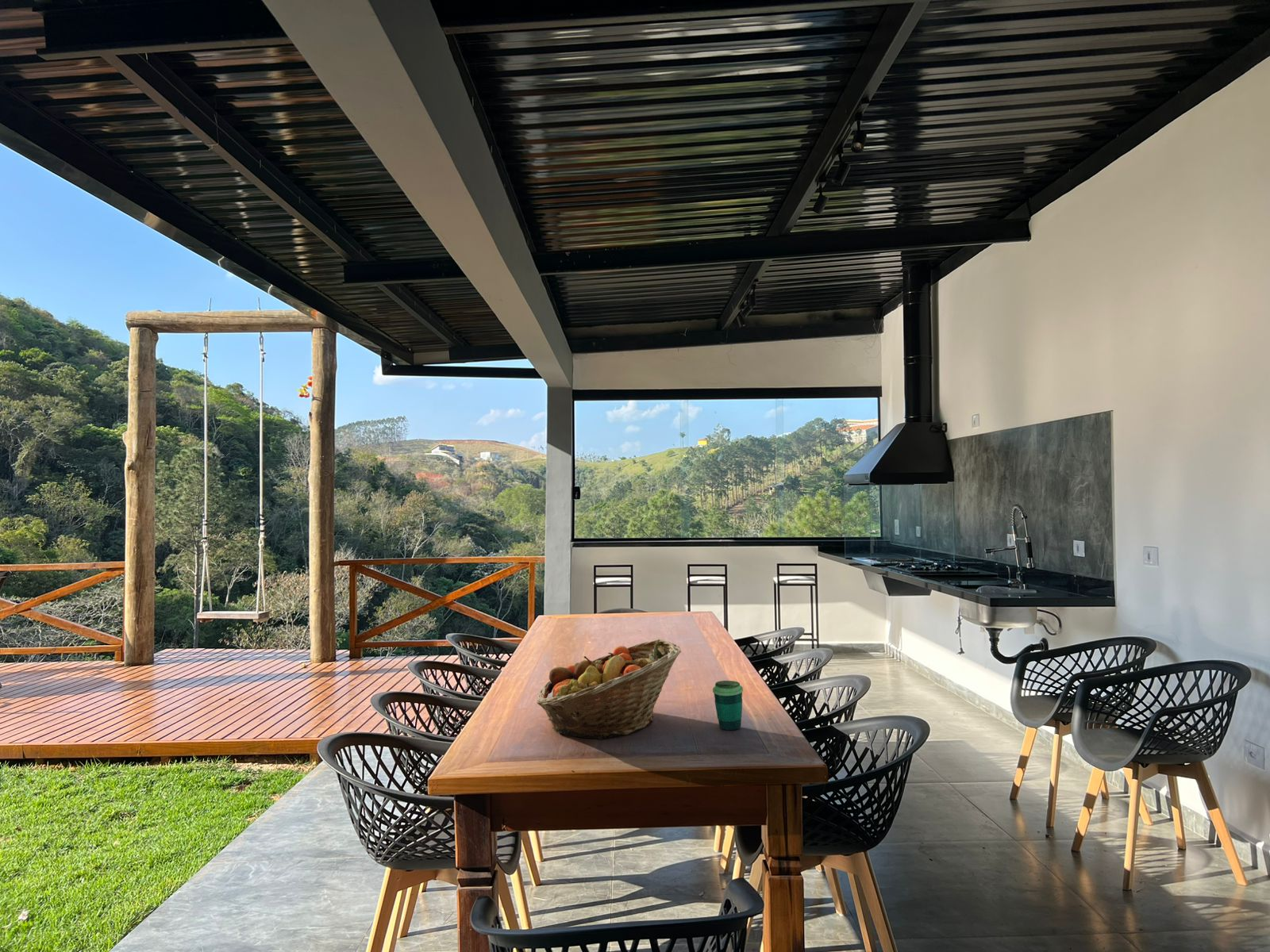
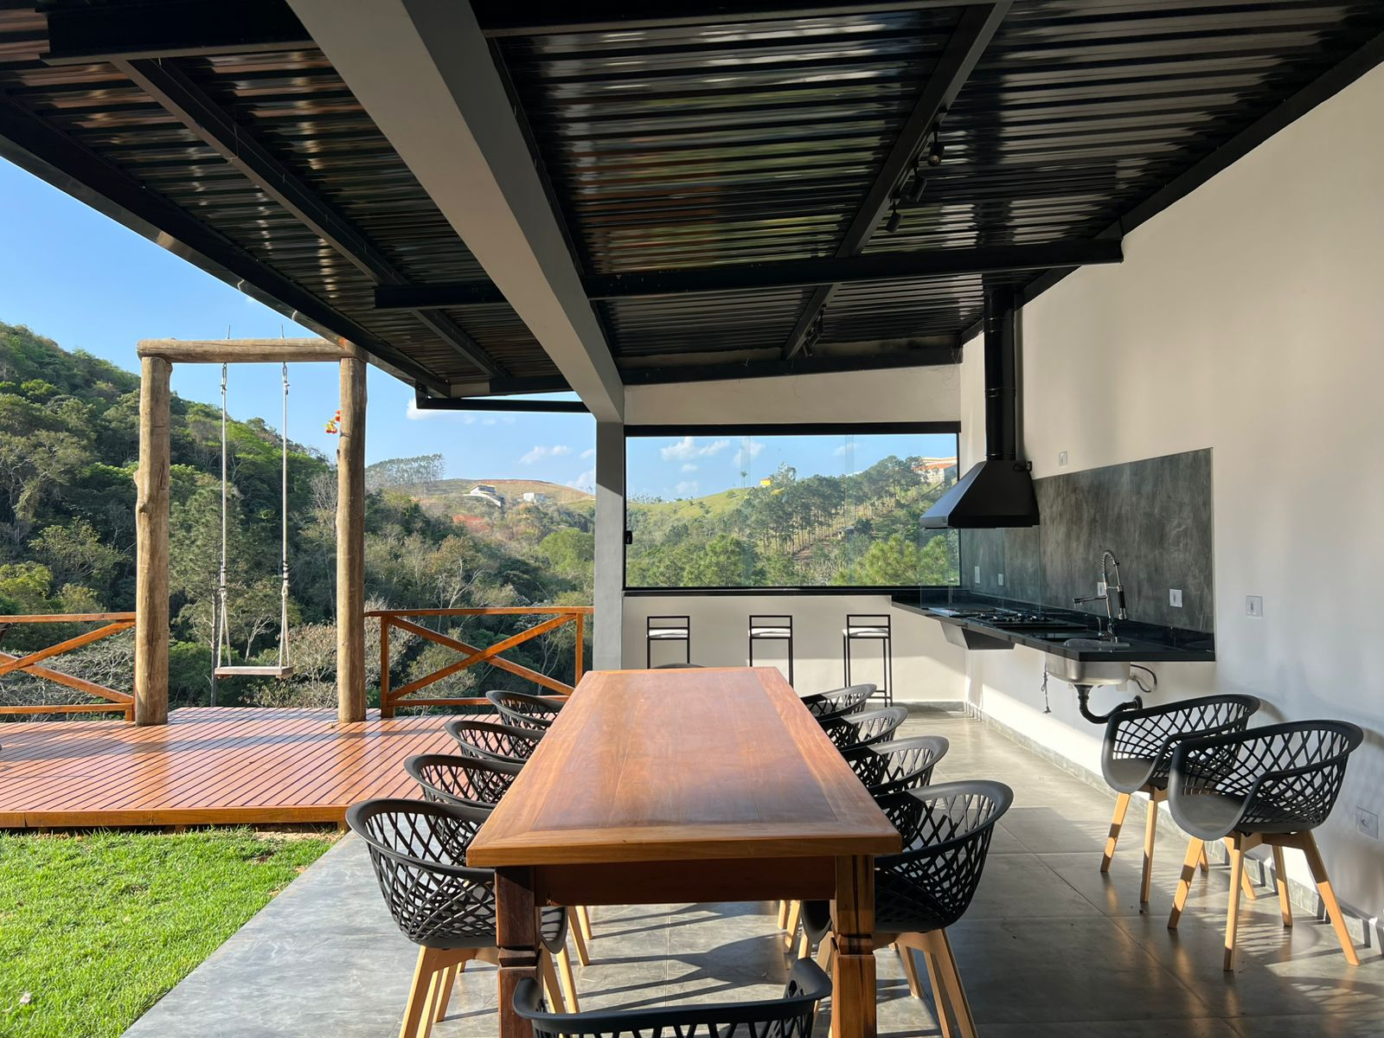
- fruit basket [537,639,682,740]
- cup [712,680,744,731]
